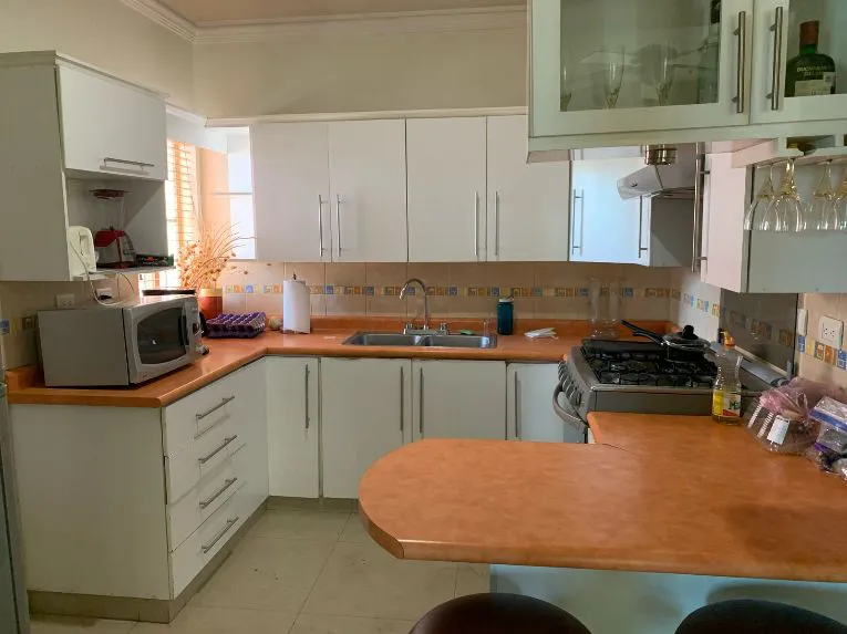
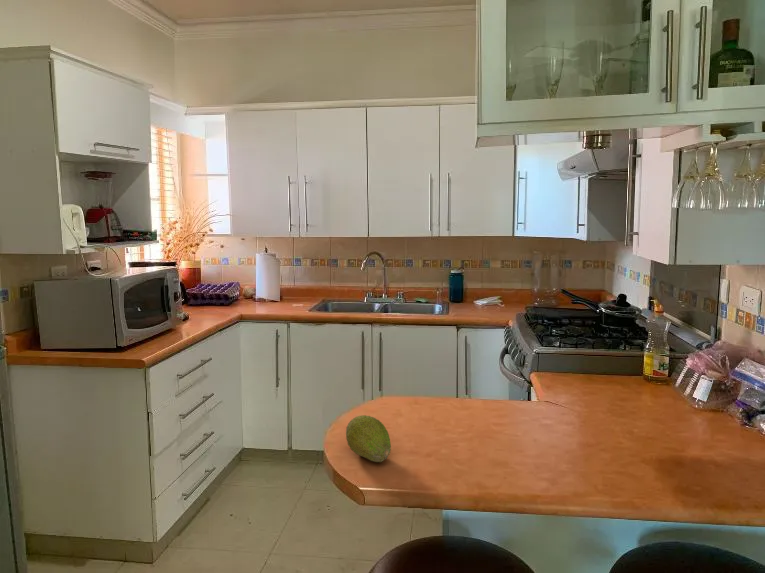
+ fruit [345,414,392,463]
